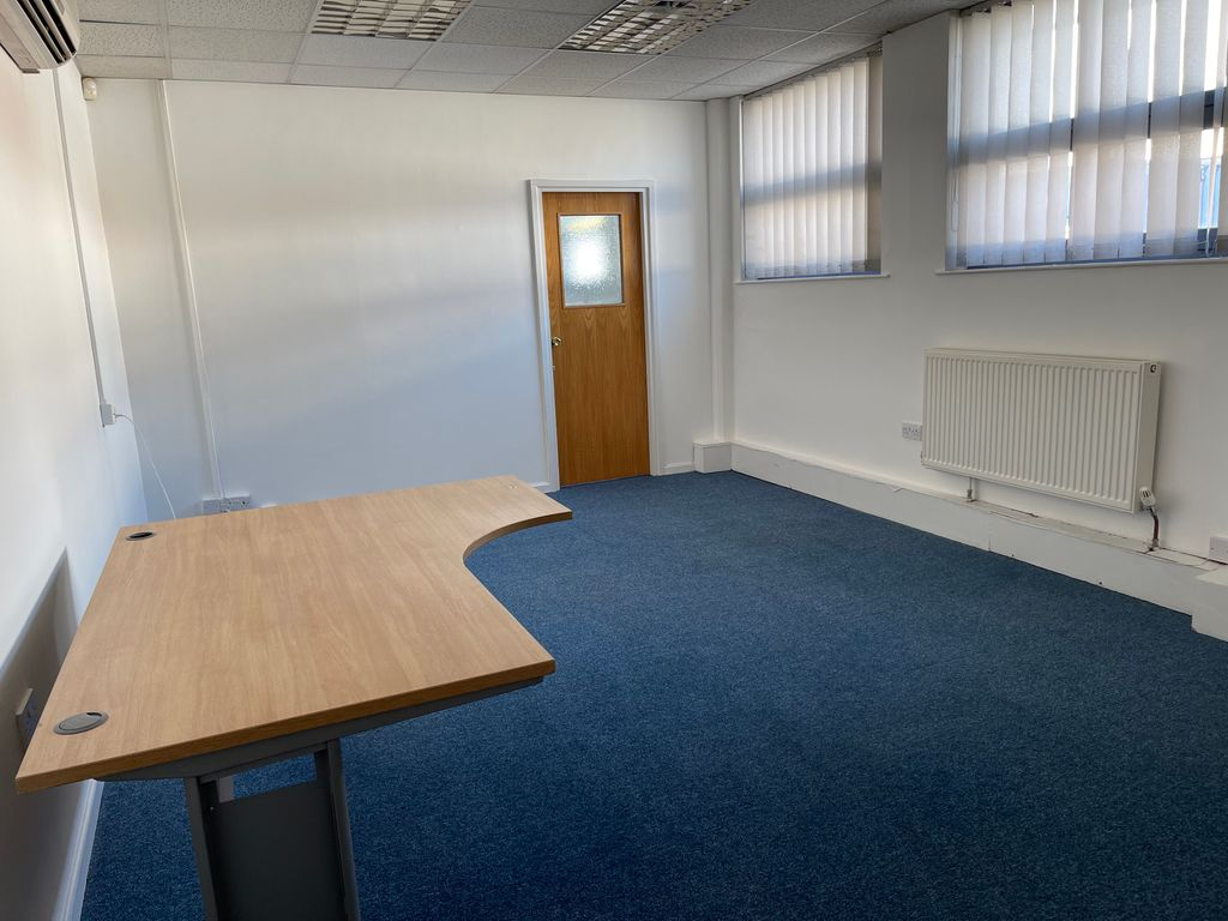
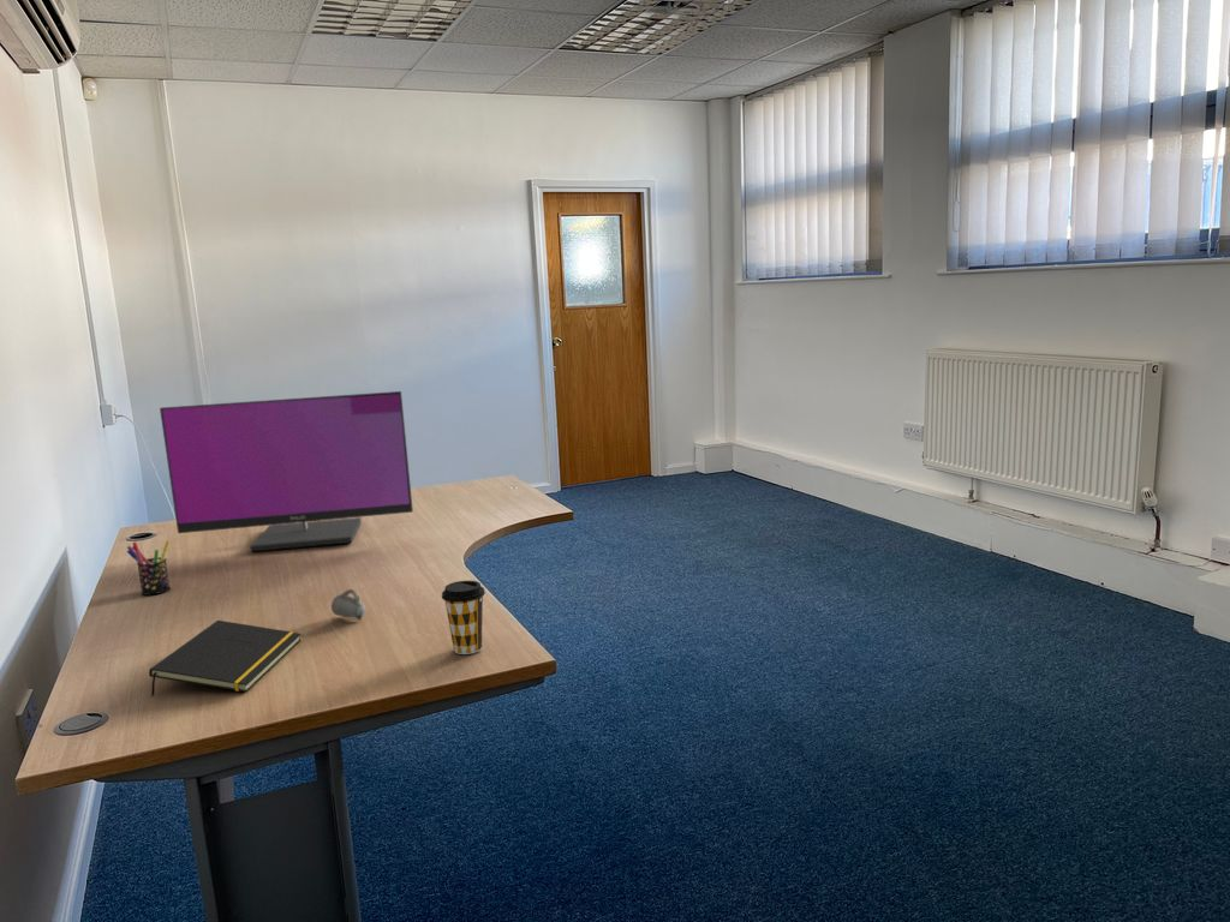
+ coffee cup [441,580,486,655]
+ computer mouse [330,588,366,622]
+ pen holder [125,540,172,597]
+ notepad [148,619,303,698]
+ computer monitor [159,390,414,552]
